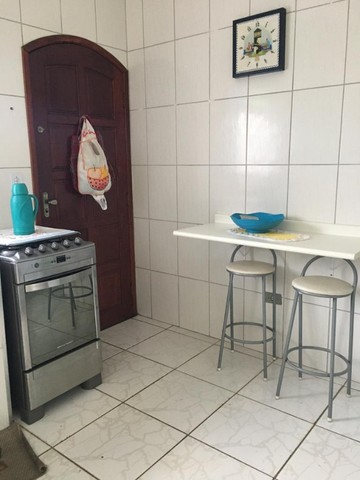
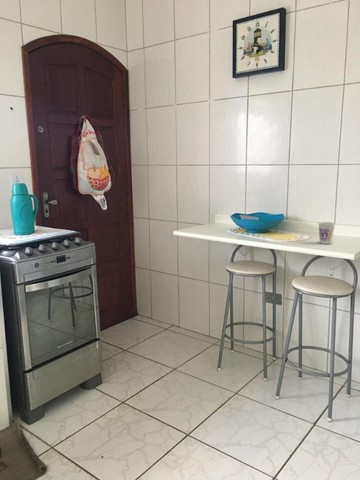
+ cup [317,221,336,245]
